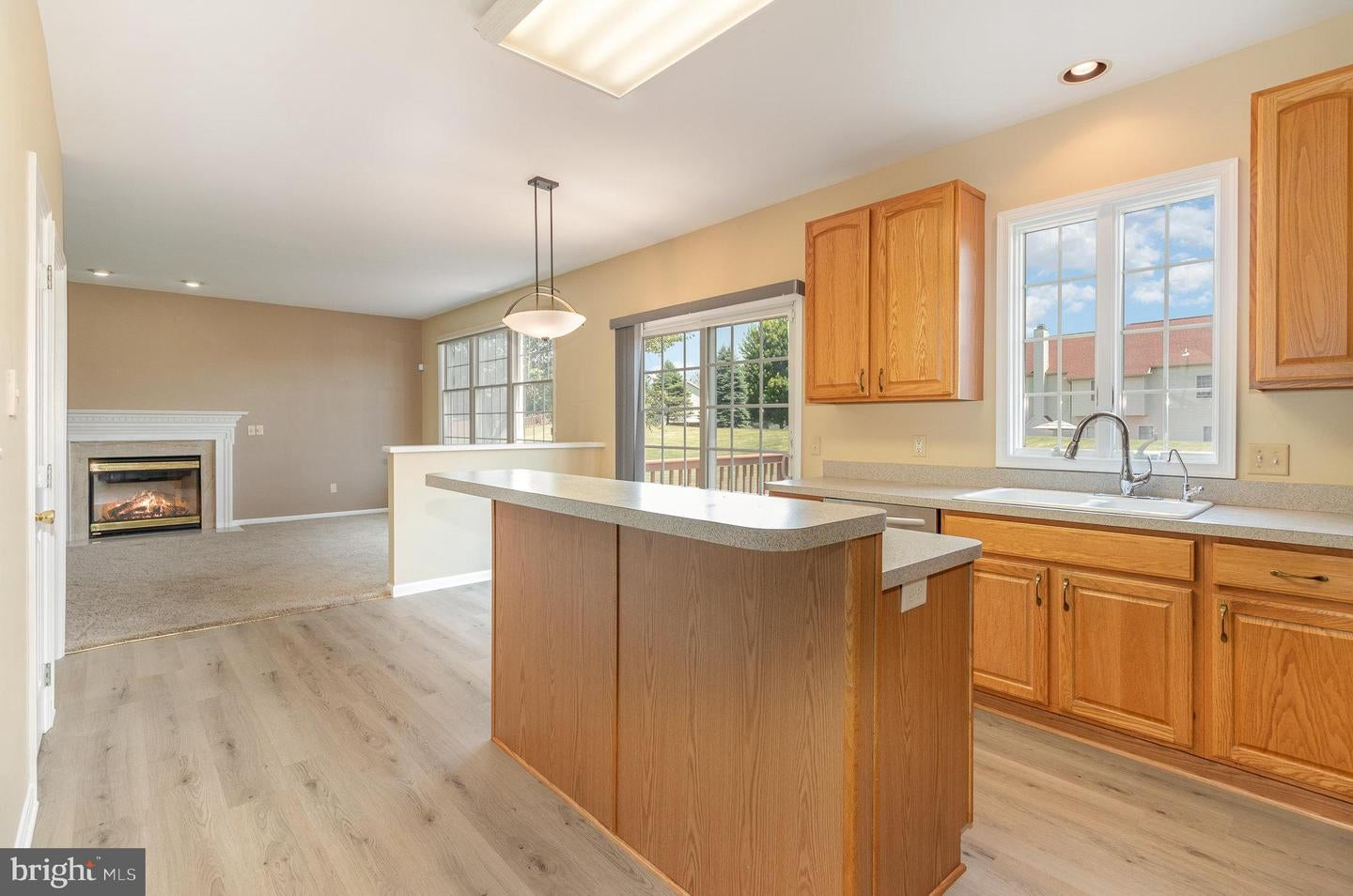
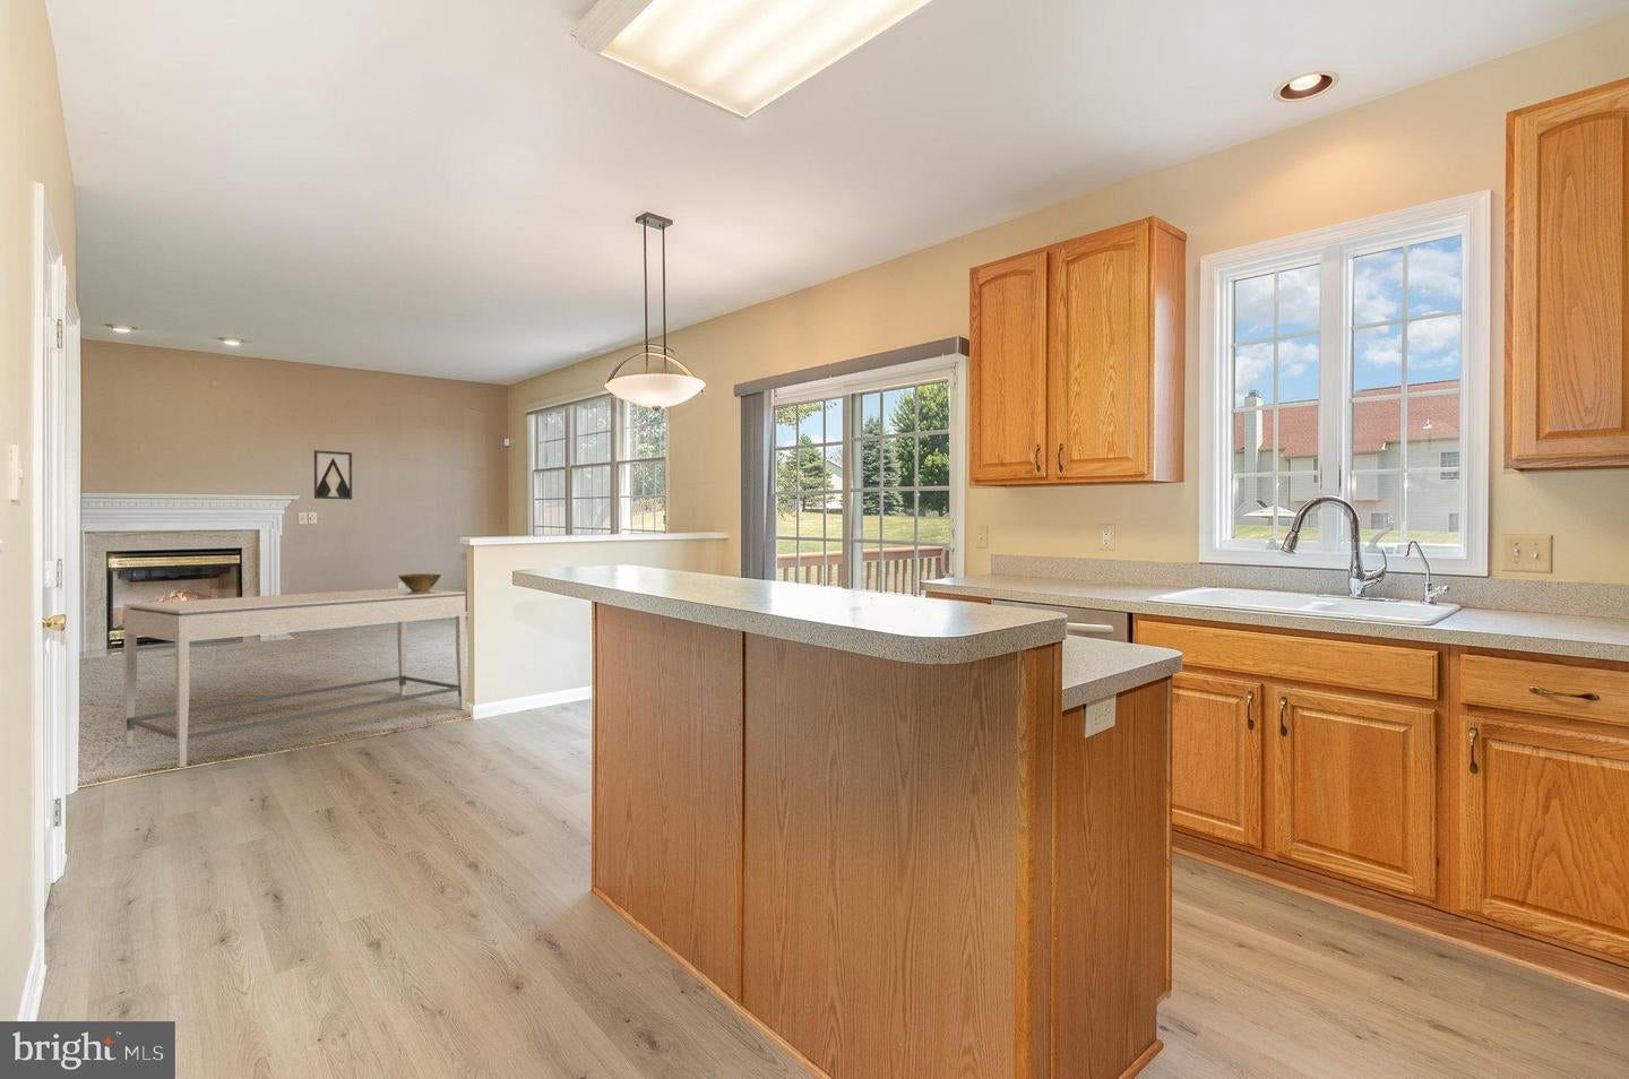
+ dining table [123,586,467,770]
+ bowl [397,572,442,591]
+ wall art [313,449,353,501]
